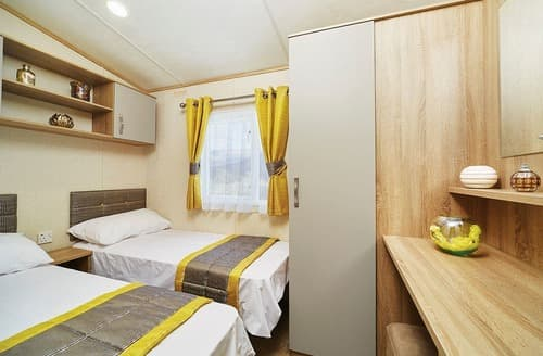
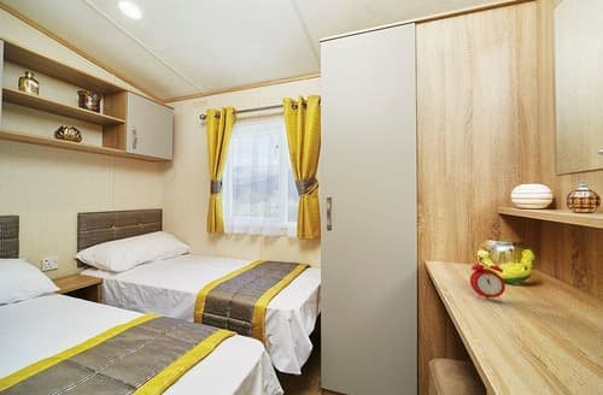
+ alarm clock [469,257,507,303]
